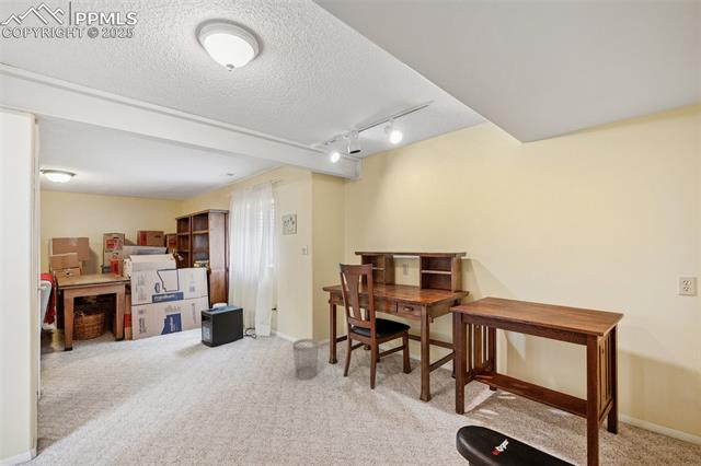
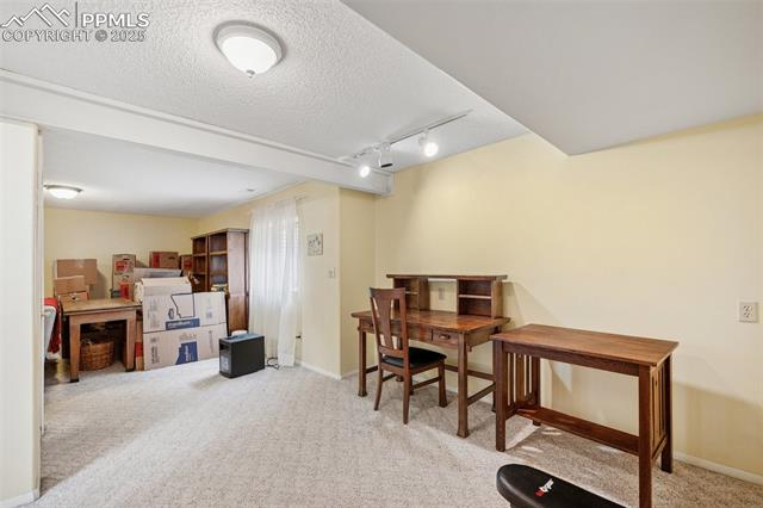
- wastebasket [291,338,320,381]
